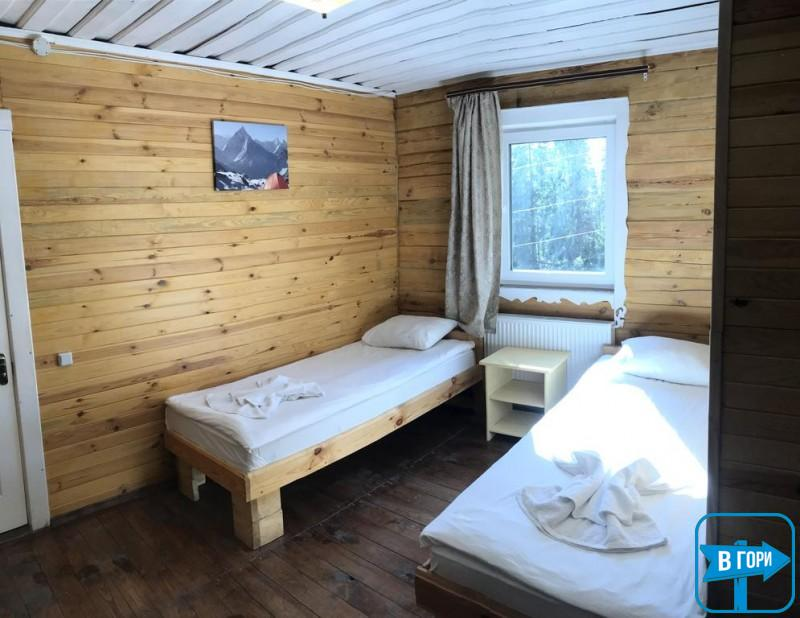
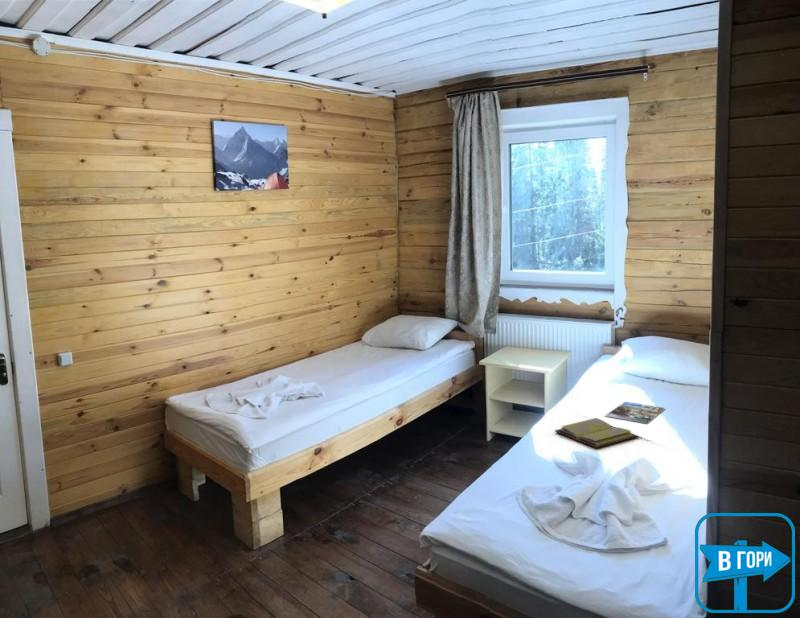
+ magazine [604,401,666,424]
+ diary [554,417,639,449]
